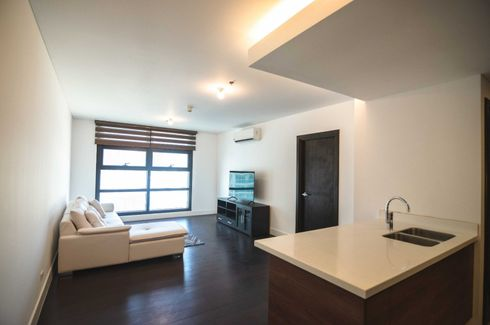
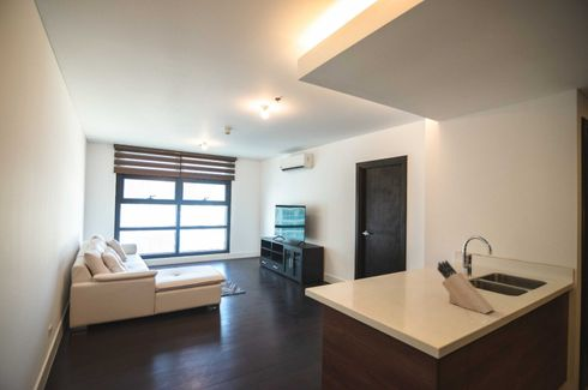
+ knife block [437,259,496,314]
